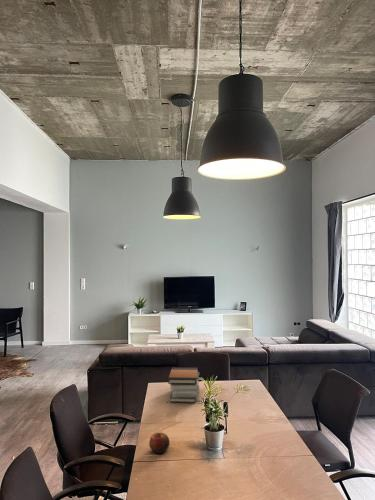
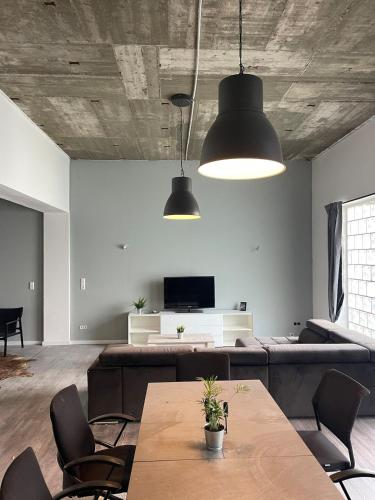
- apple [148,432,171,454]
- book stack [167,366,201,404]
